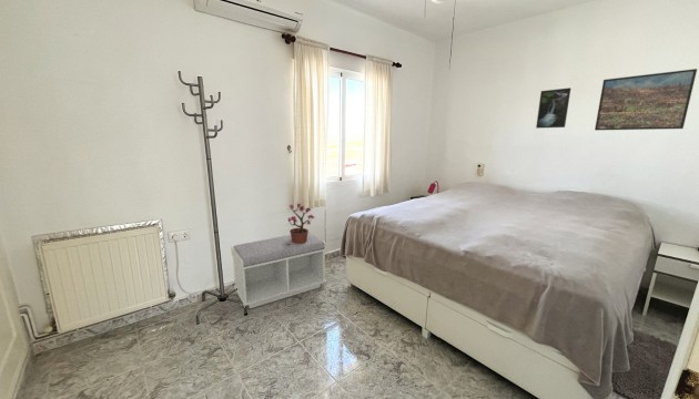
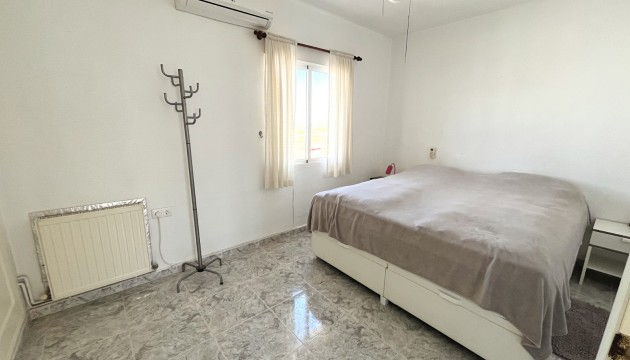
- potted plant [286,202,315,245]
- bench [230,232,327,309]
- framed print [535,86,571,130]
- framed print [594,68,698,132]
